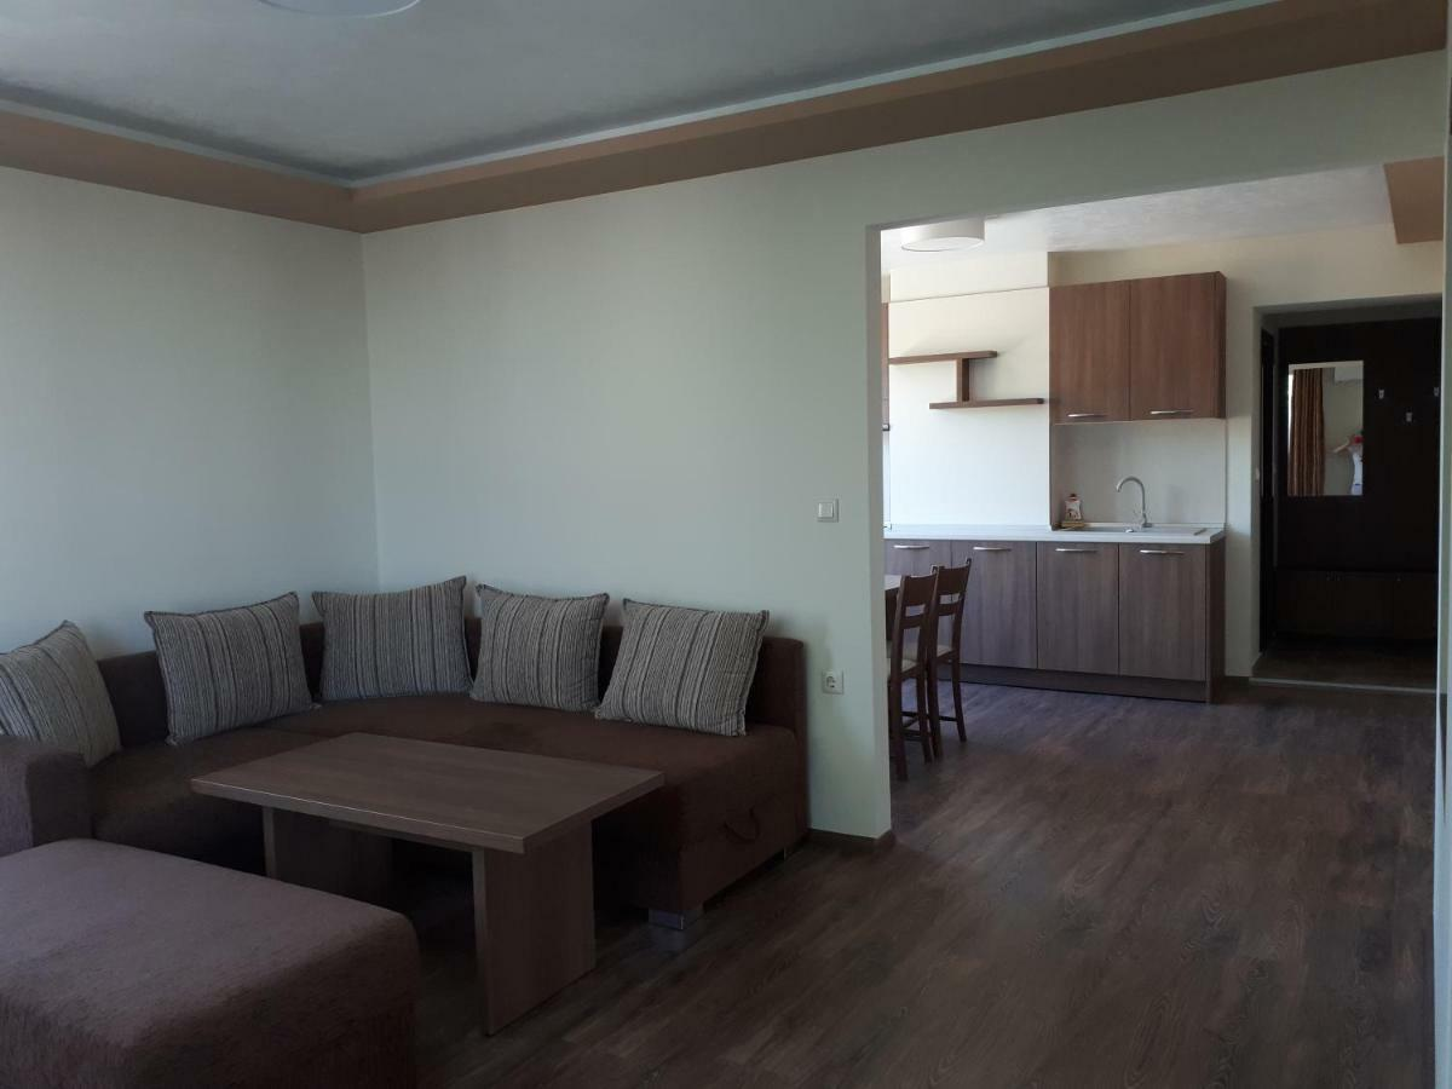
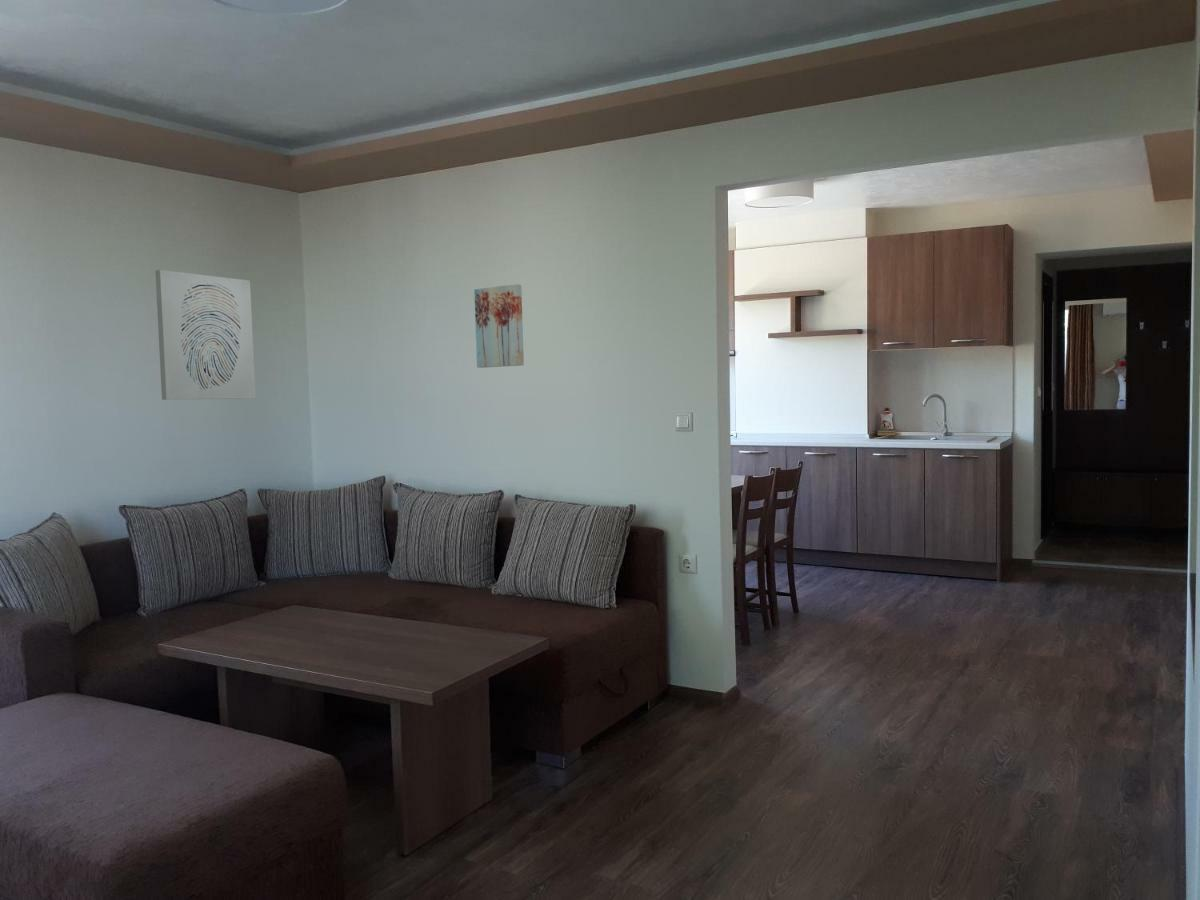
+ wall art [473,283,525,369]
+ wall art [154,269,256,401]
